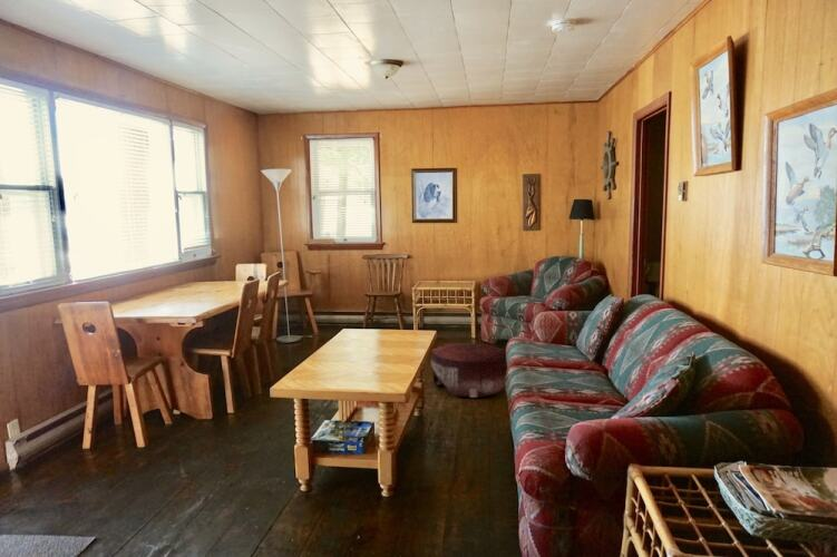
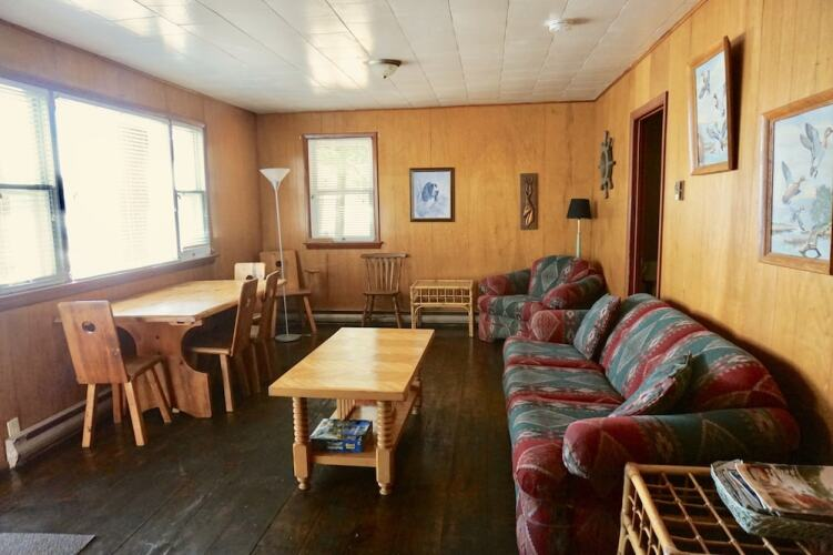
- pouf [430,342,508,399]
